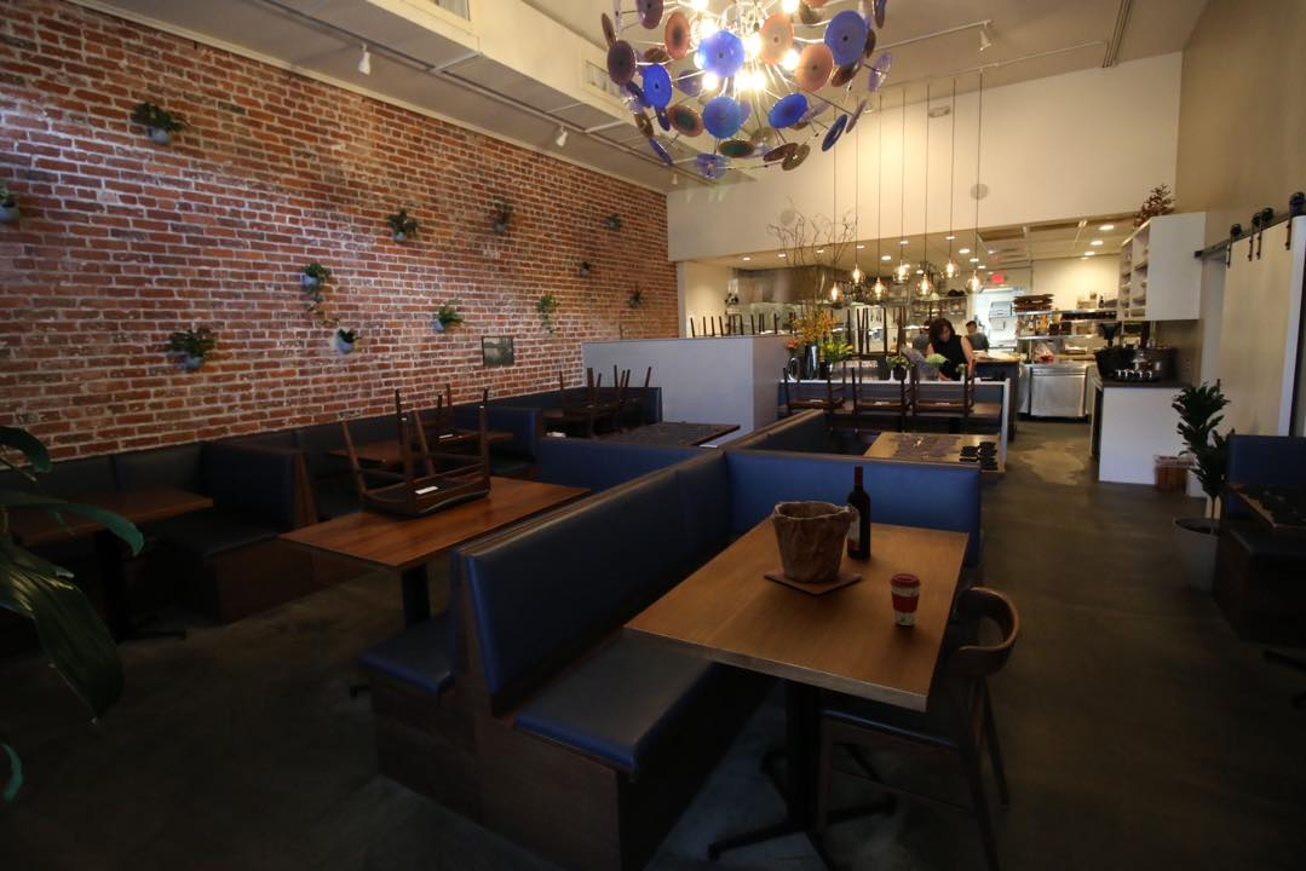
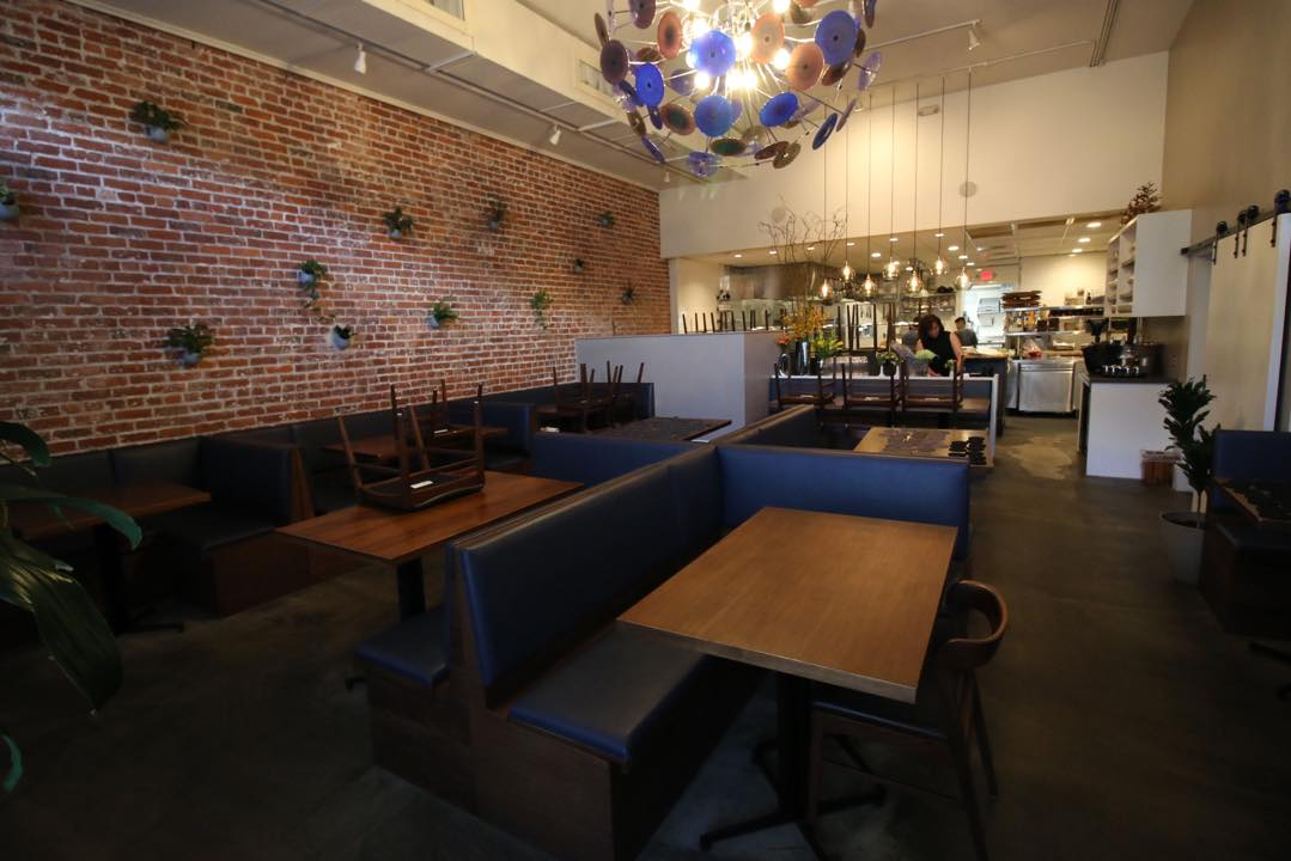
- plant pot [763,500,864,595]
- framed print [479,335,516,368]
- wine bottle [846,465,871,559]
- coffee cup [888,572,922,627]
